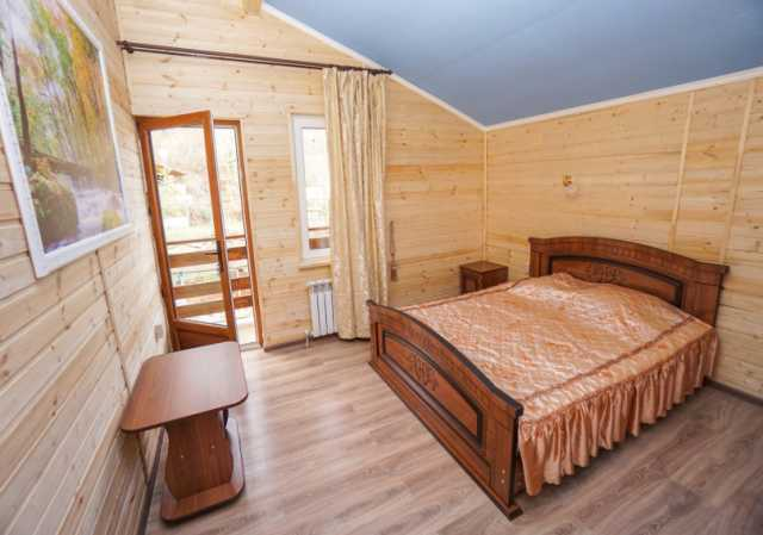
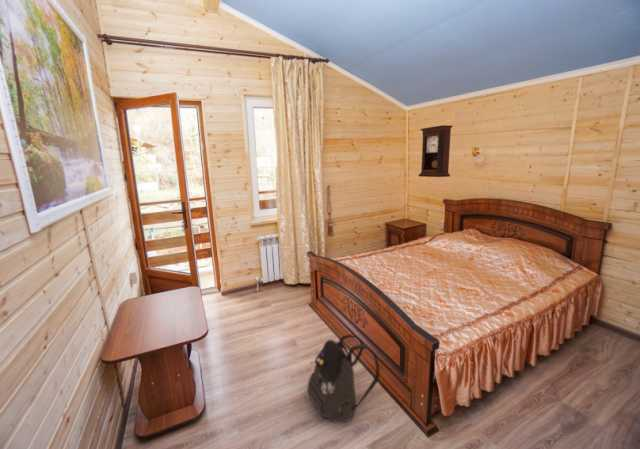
+ pendulum clock [417,124,453,178]
+ backpack [306,333,381,423]
